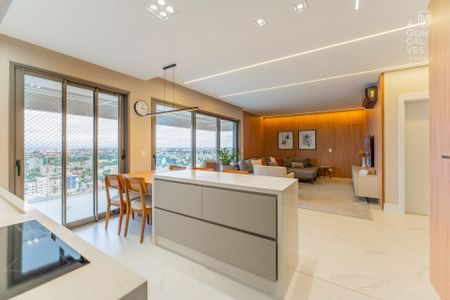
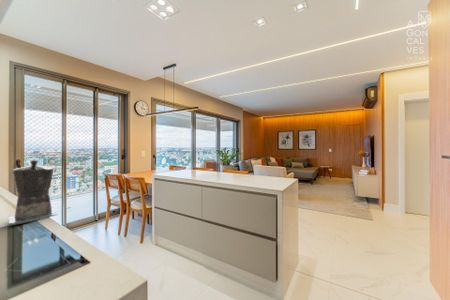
+ coffee maker [8,159,59,227]
